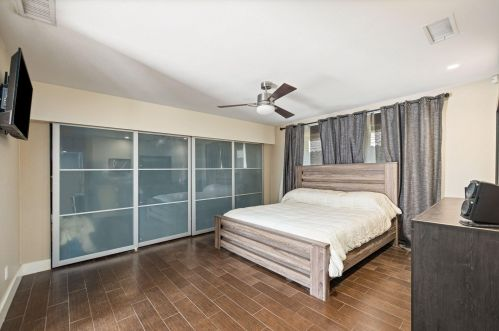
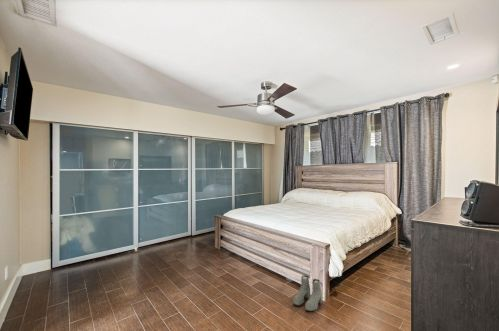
+ boots [292,274,323,312]
